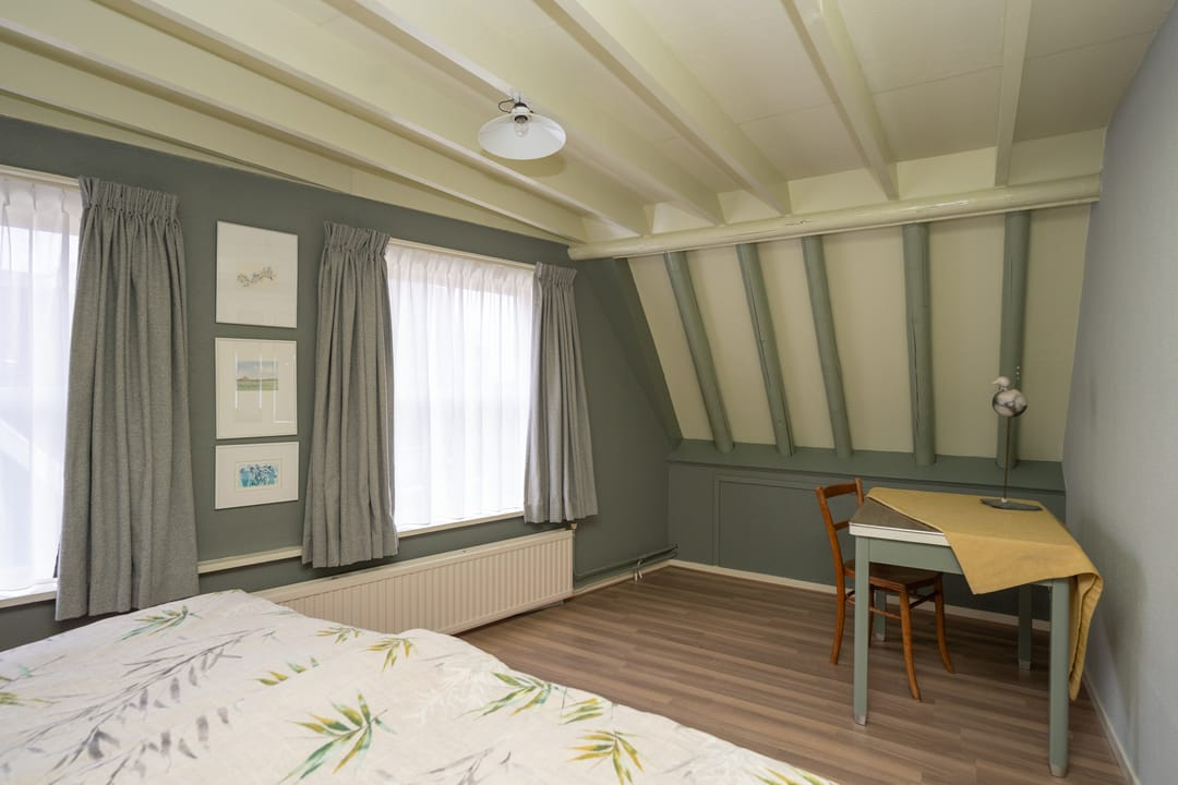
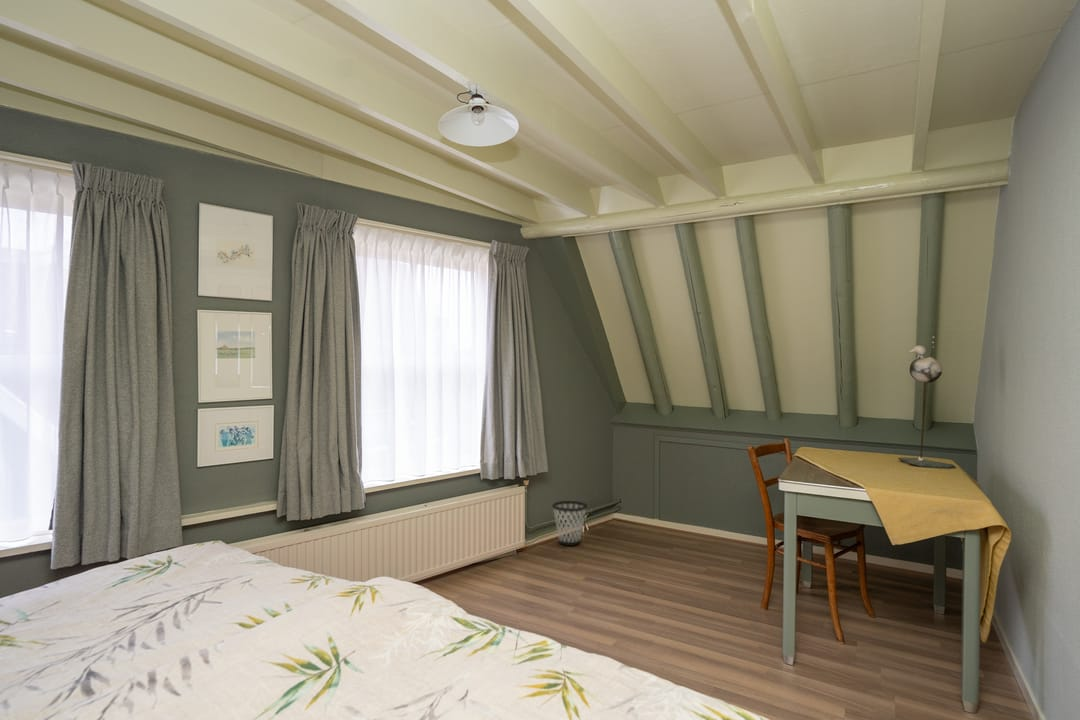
+ wastebasket [551,500,588,547]
